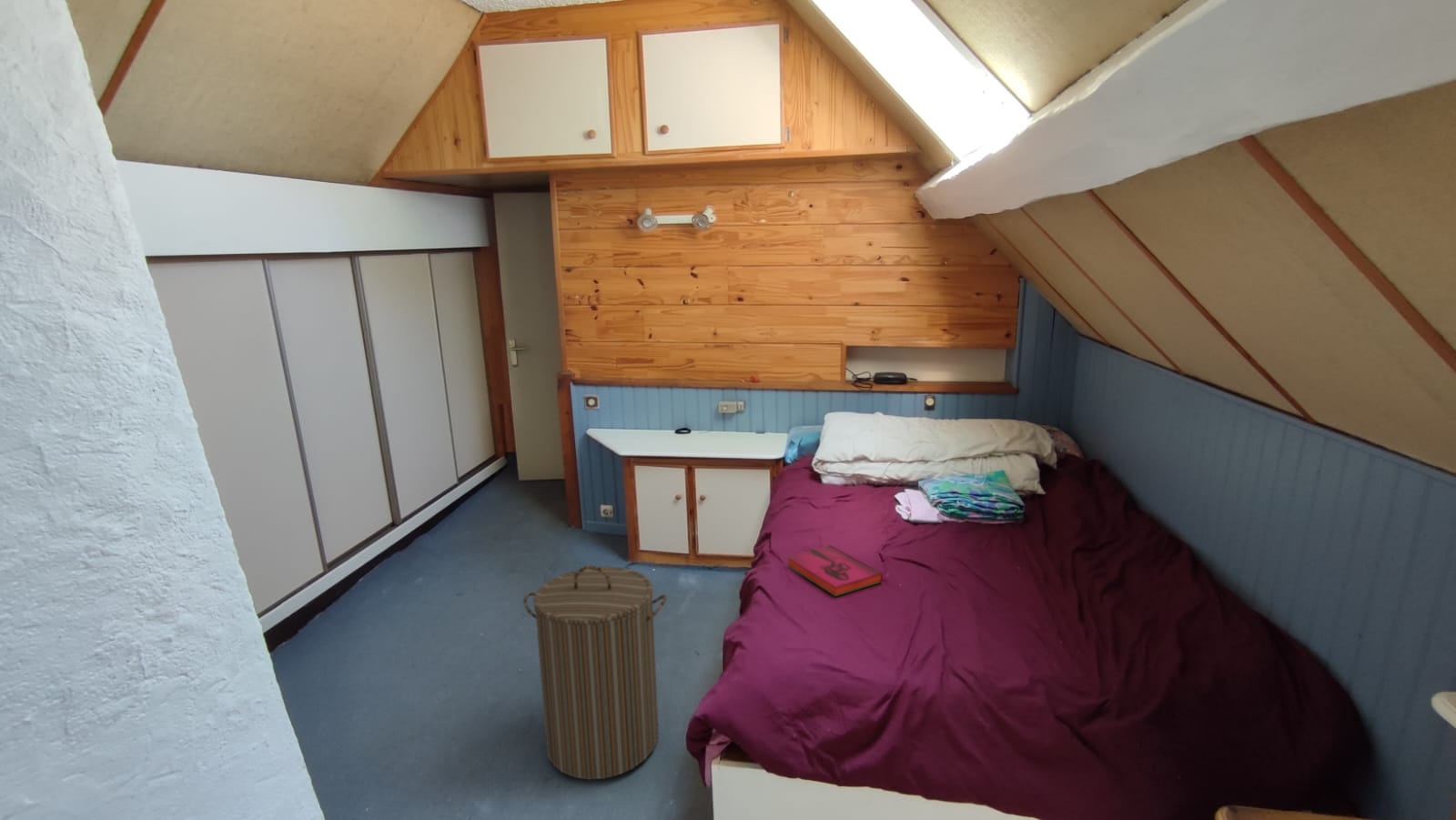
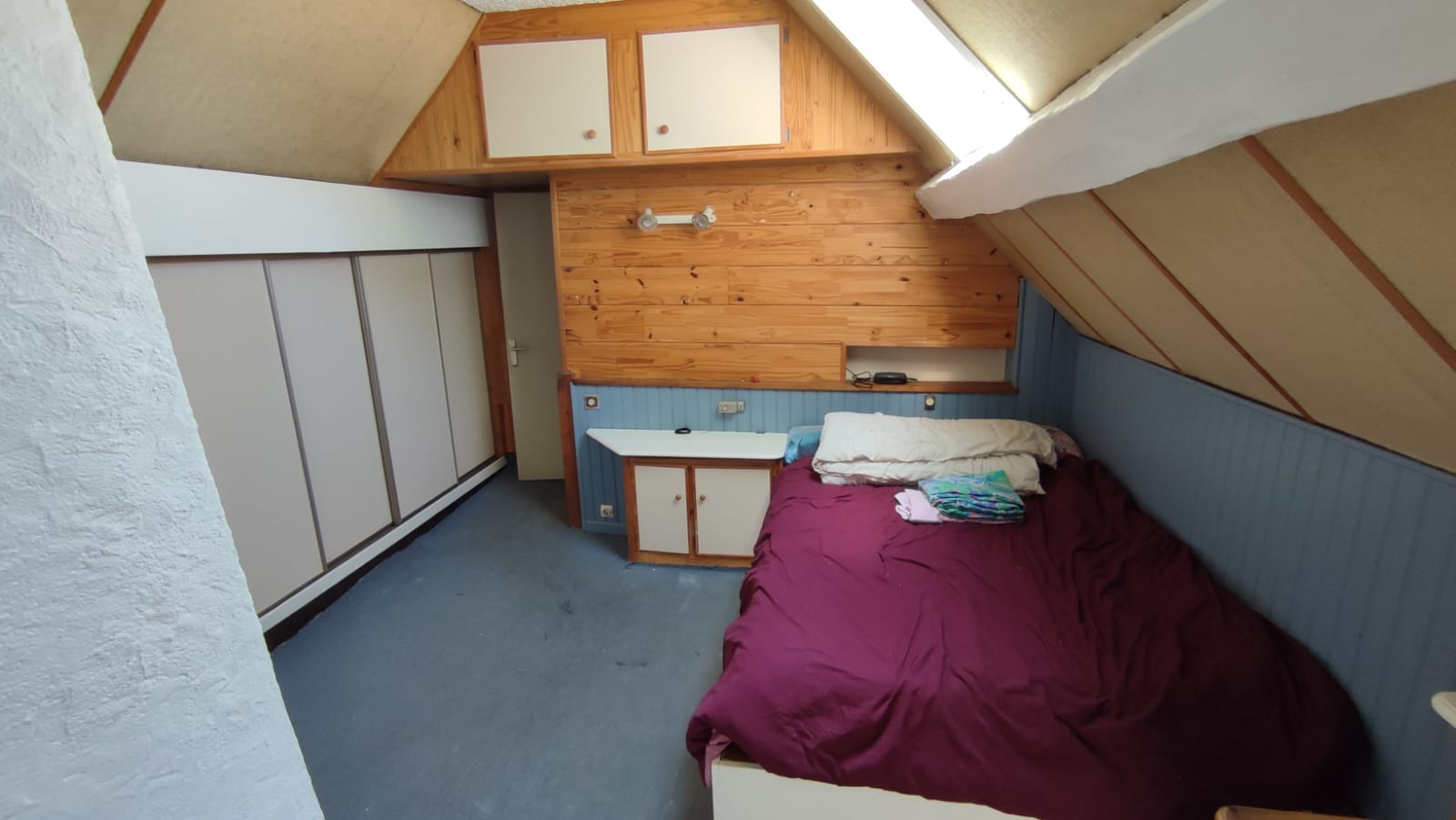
- laundry hamper [522,564,668,781]
- hardback book [785,544,884,597]
